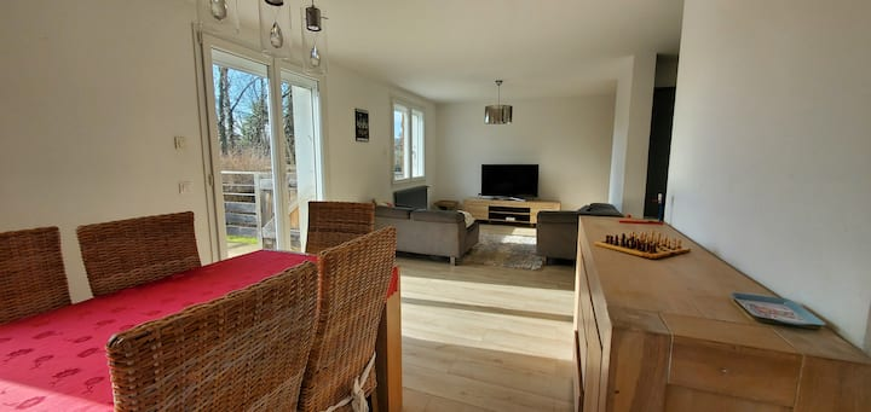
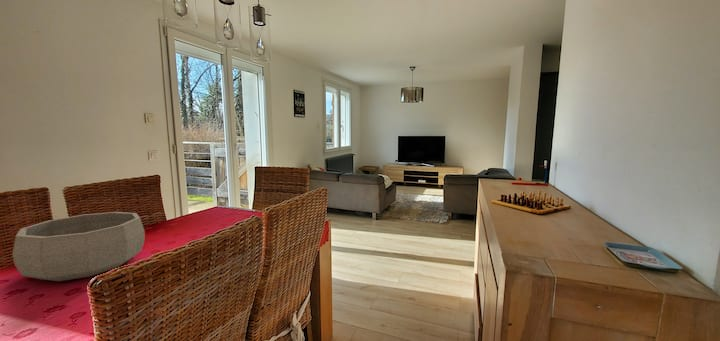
+ decorative bowl [11,211,146,282]
